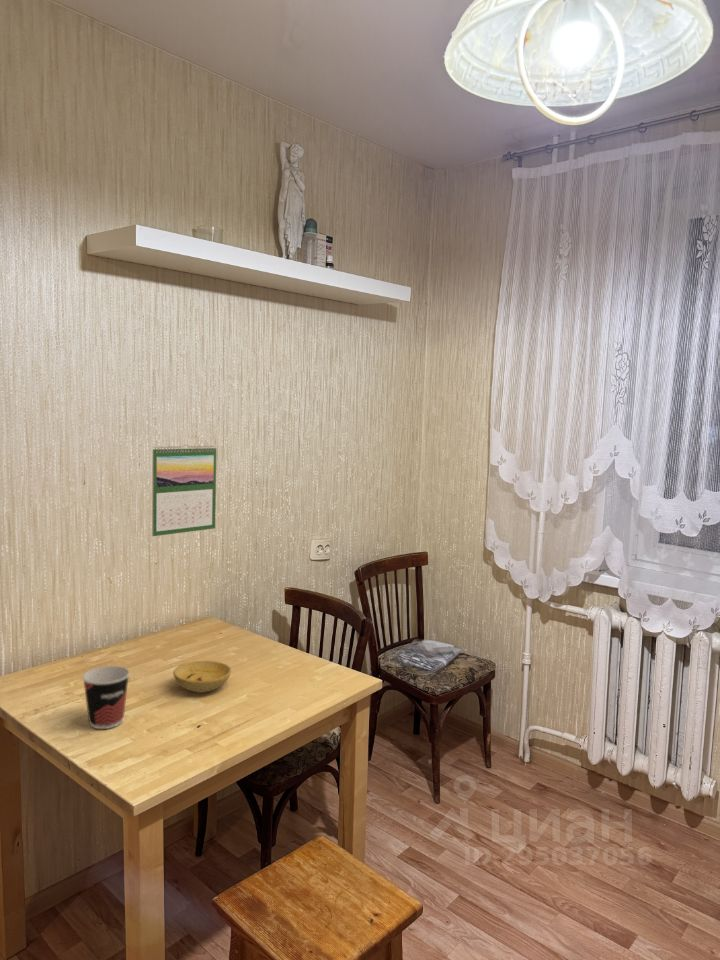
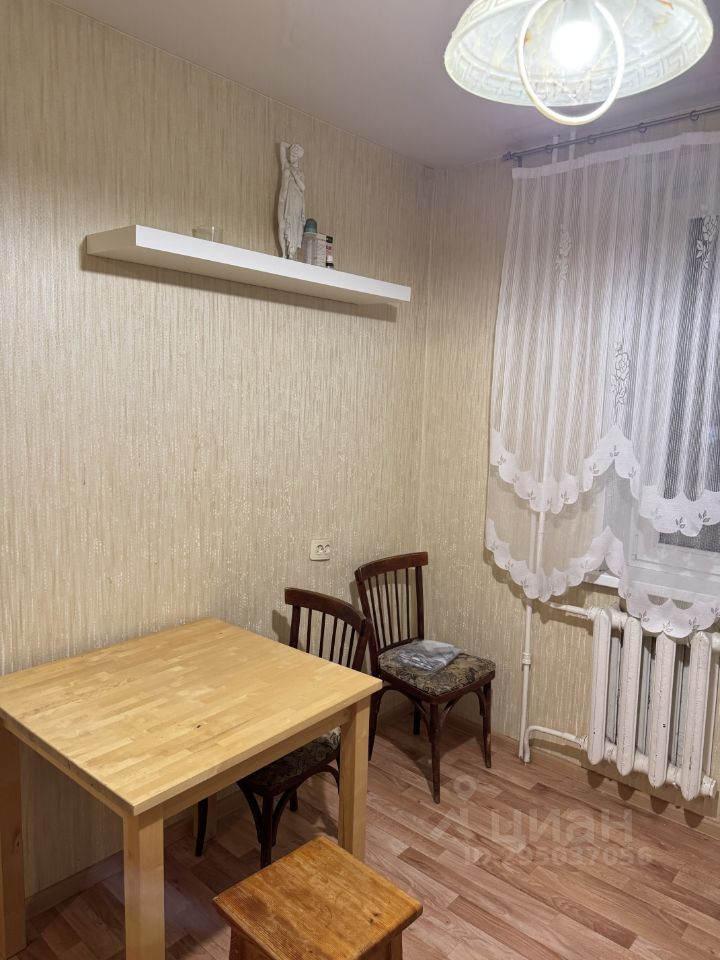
- calendar [151,444,217,537]
- bowl [172,660,232,693]
- cup [81,665,131,730]
